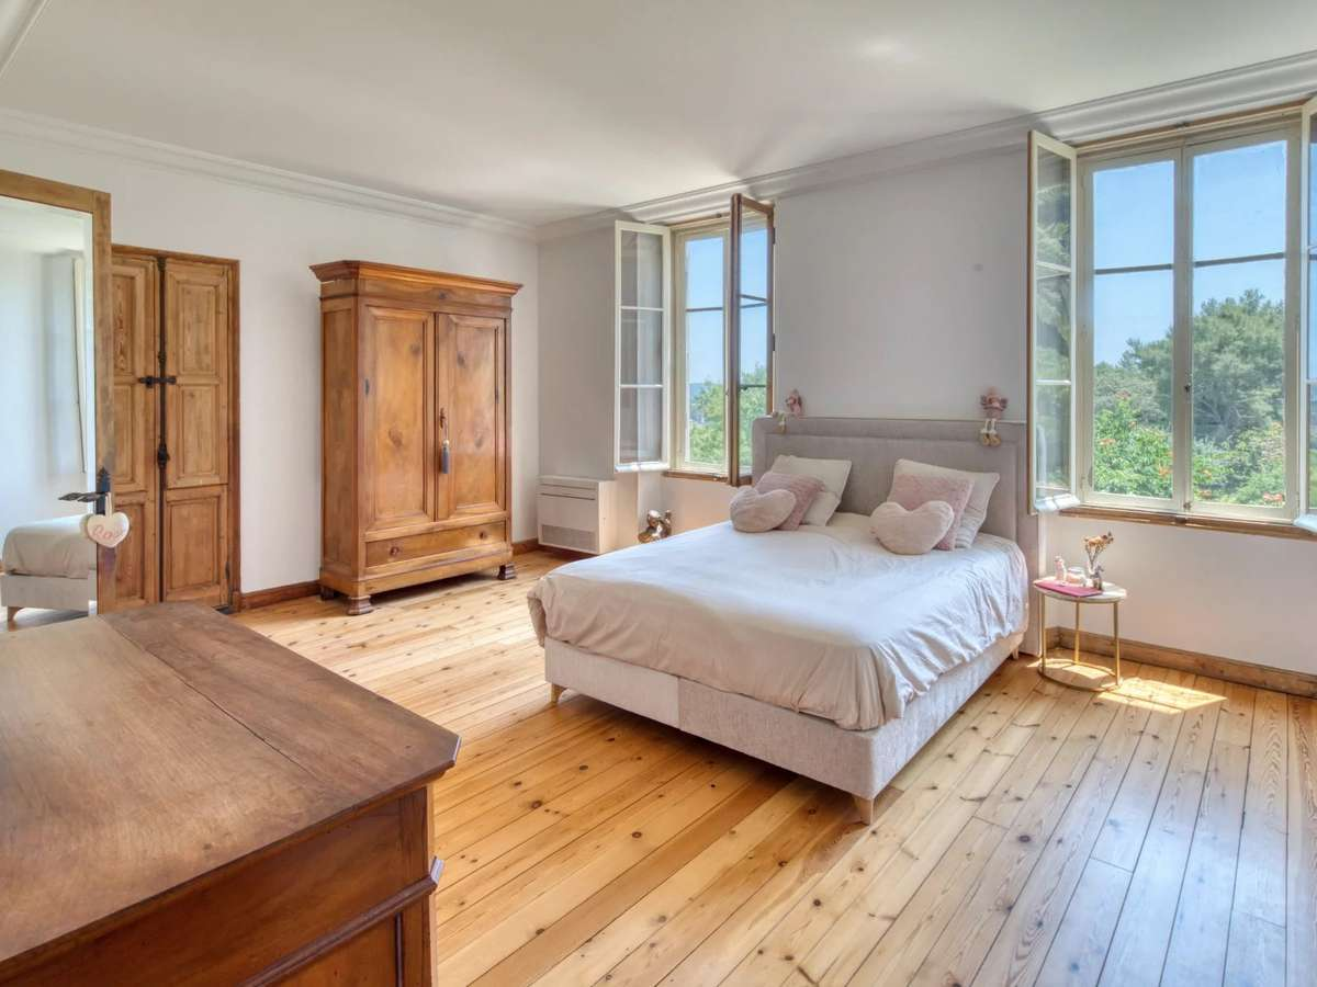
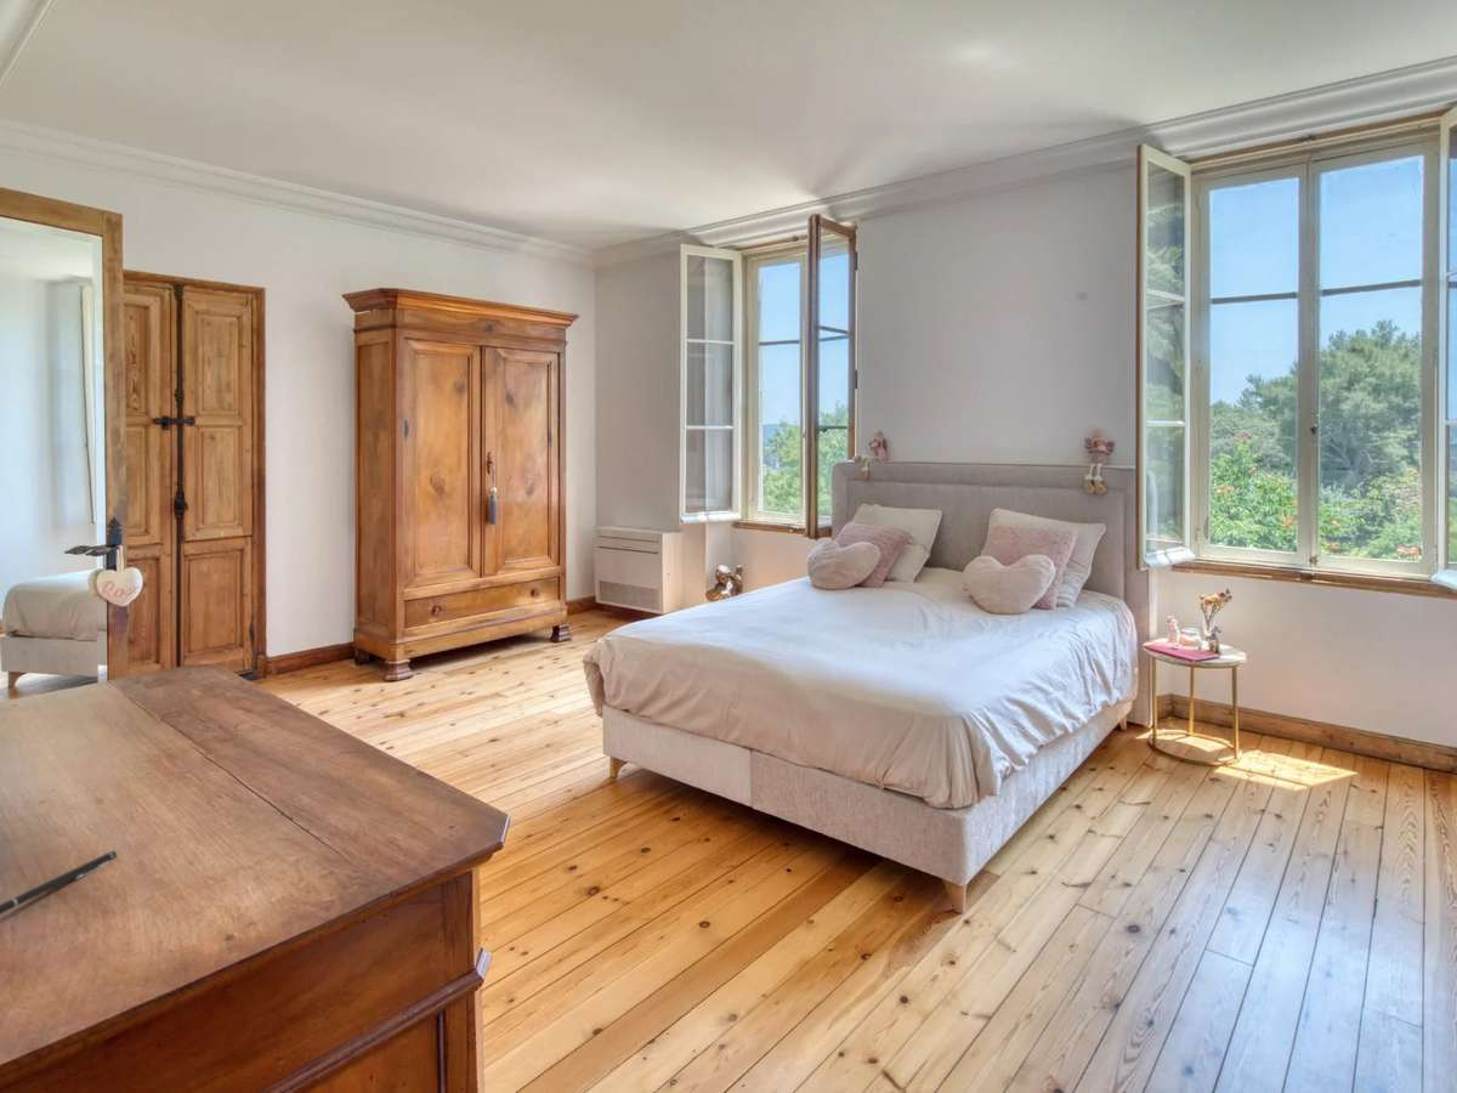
+ pen [0,850,118,916]
